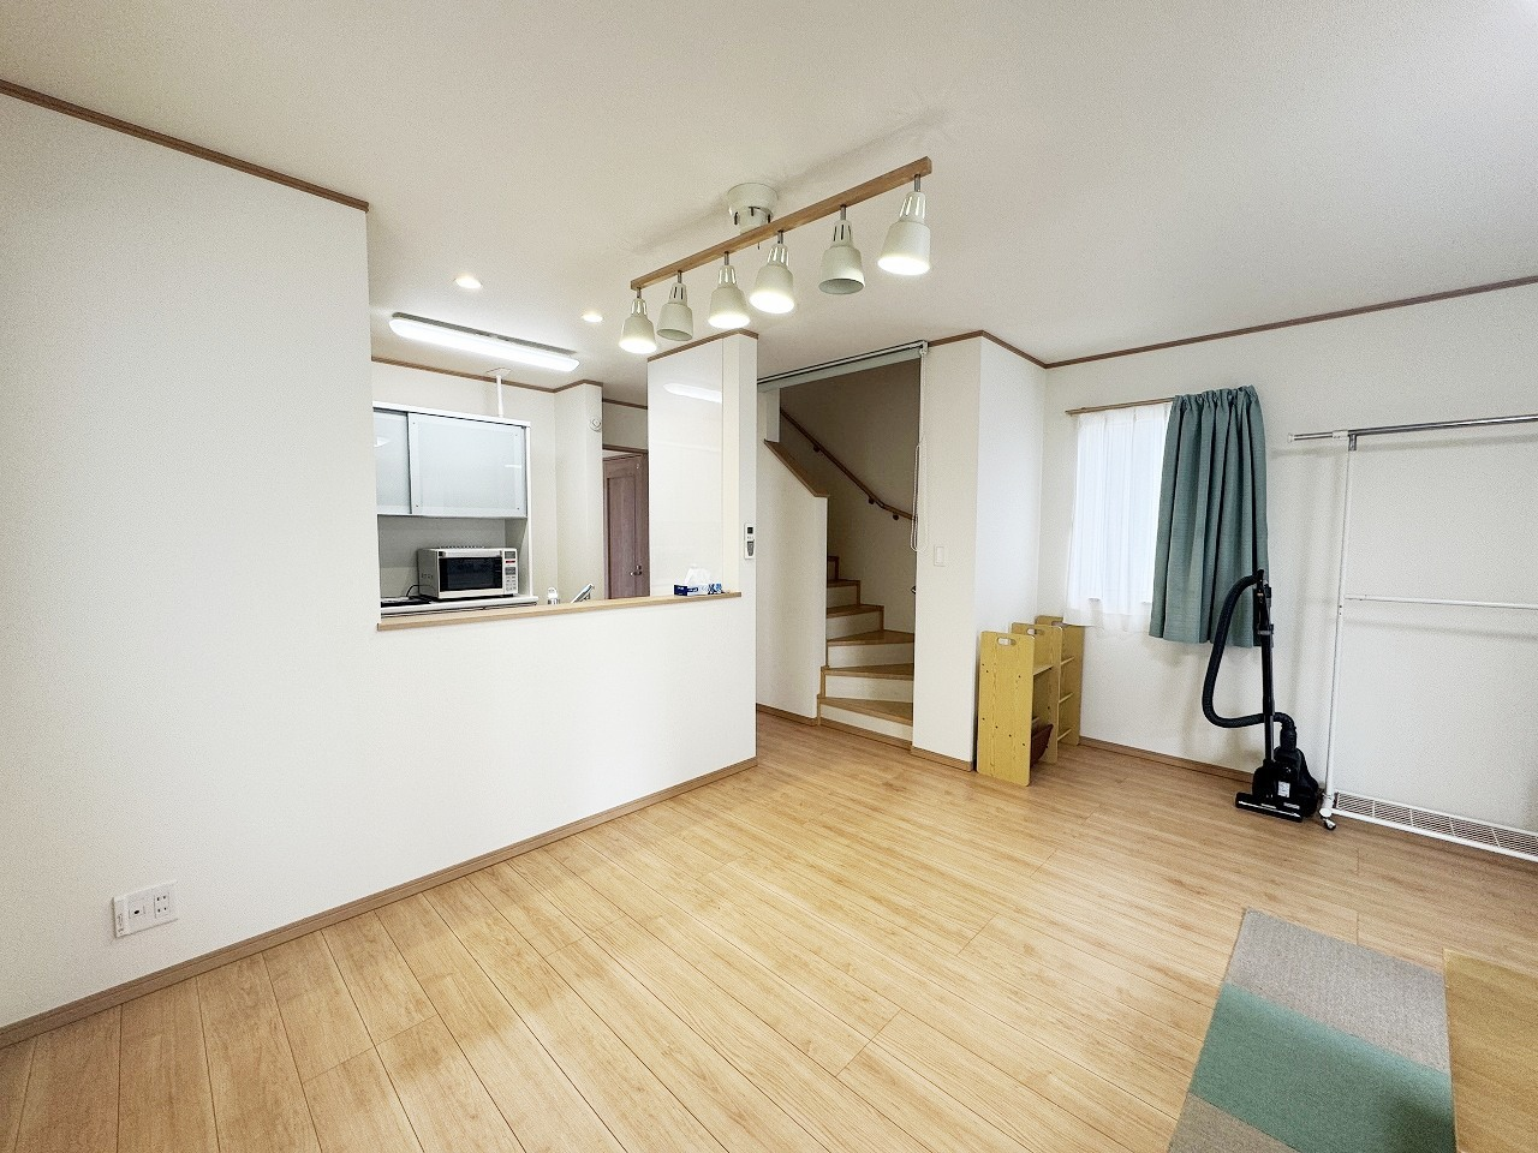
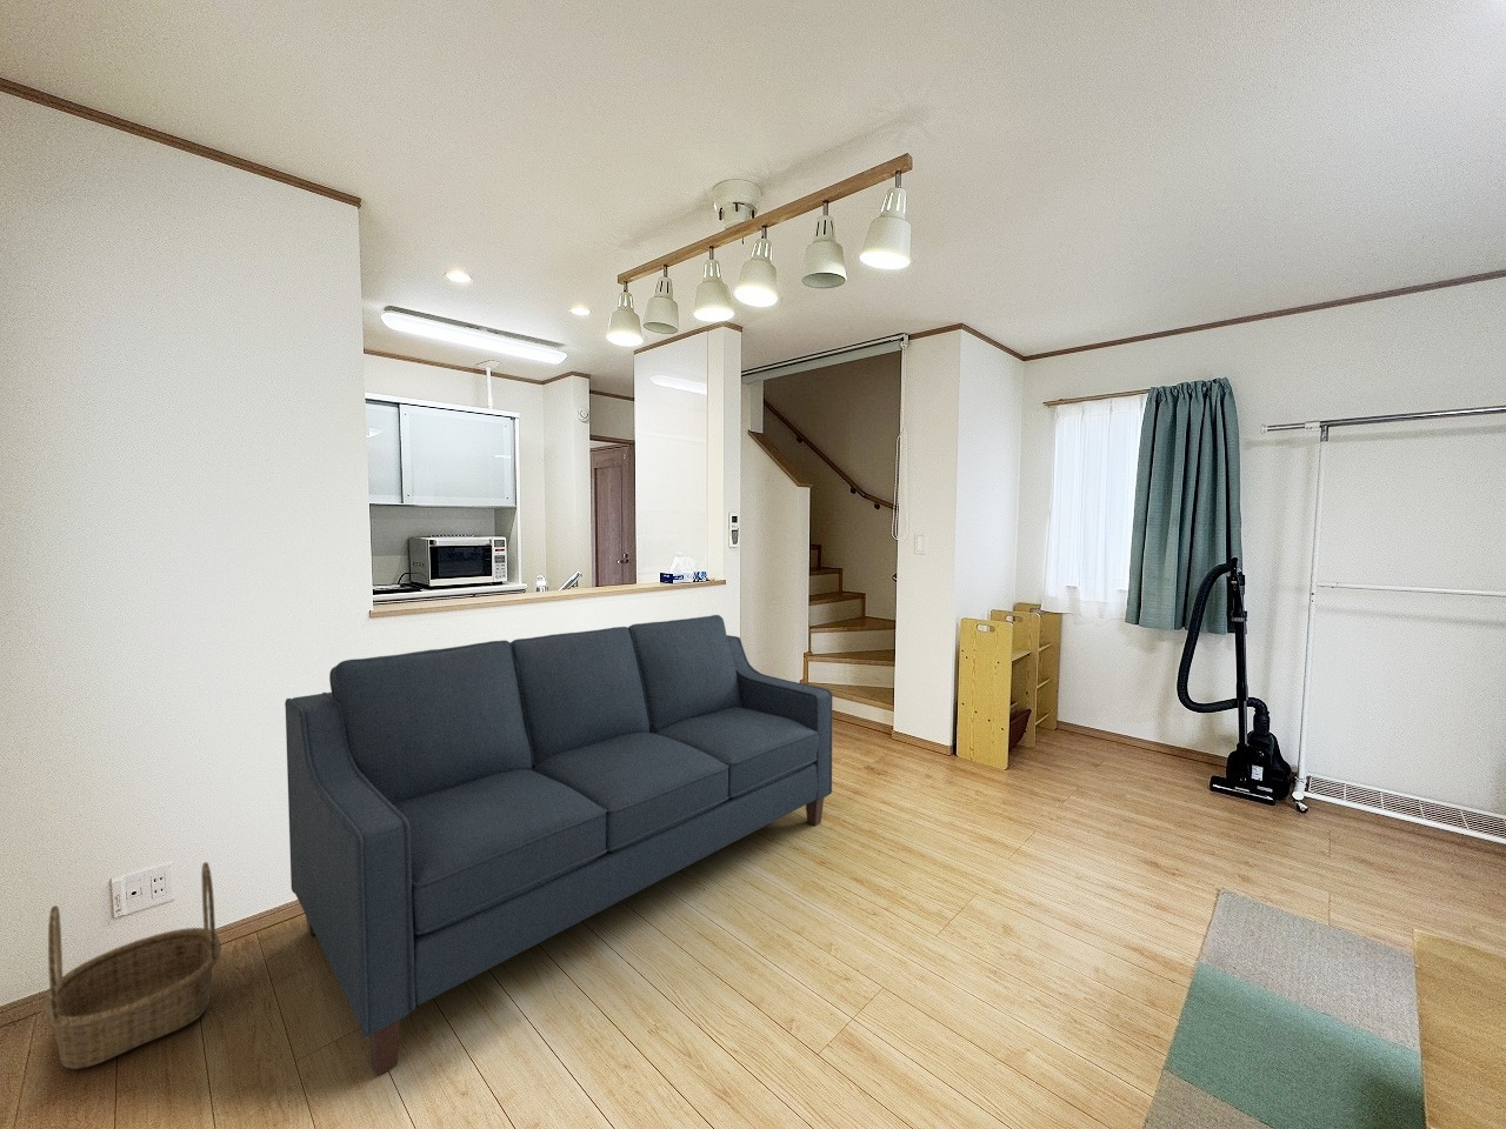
+ sofa [283,614,832,1076]
+ basket [40,861,223,1070]
